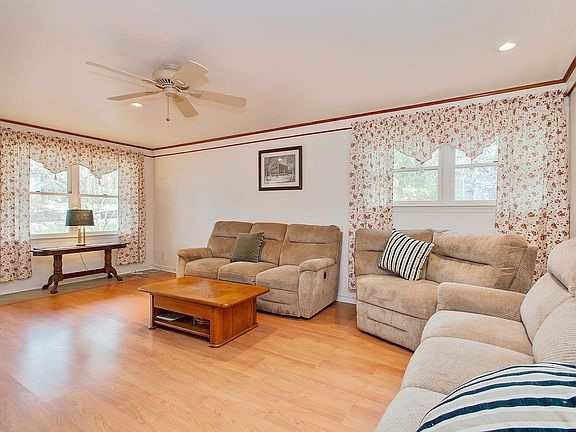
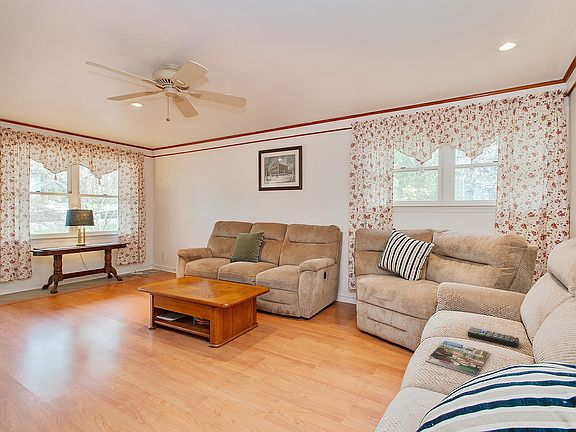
+ remote control [467,326,520,348]
+ magazine [425,340,491,377]
